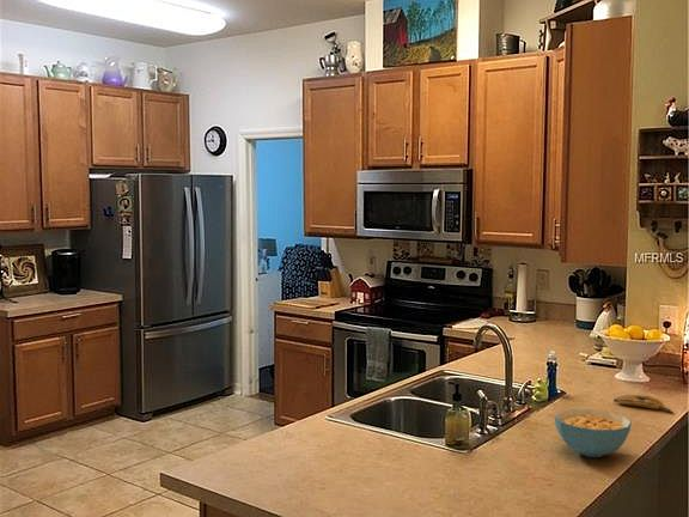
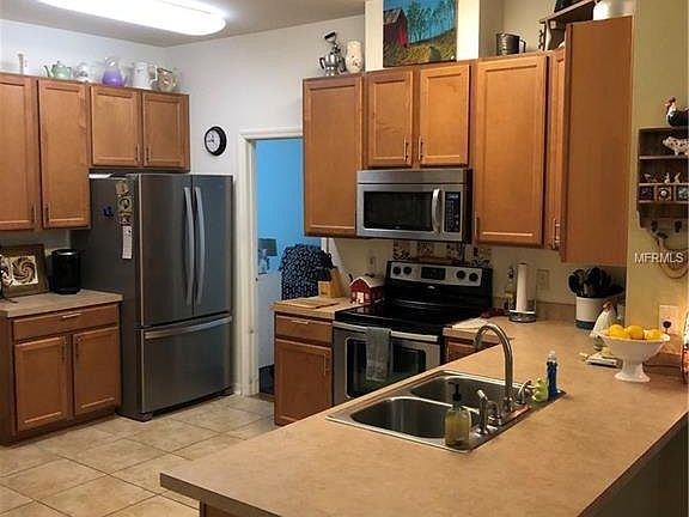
- cereal bowl [554,408,633,458]
- banana [612,394,675,415]
